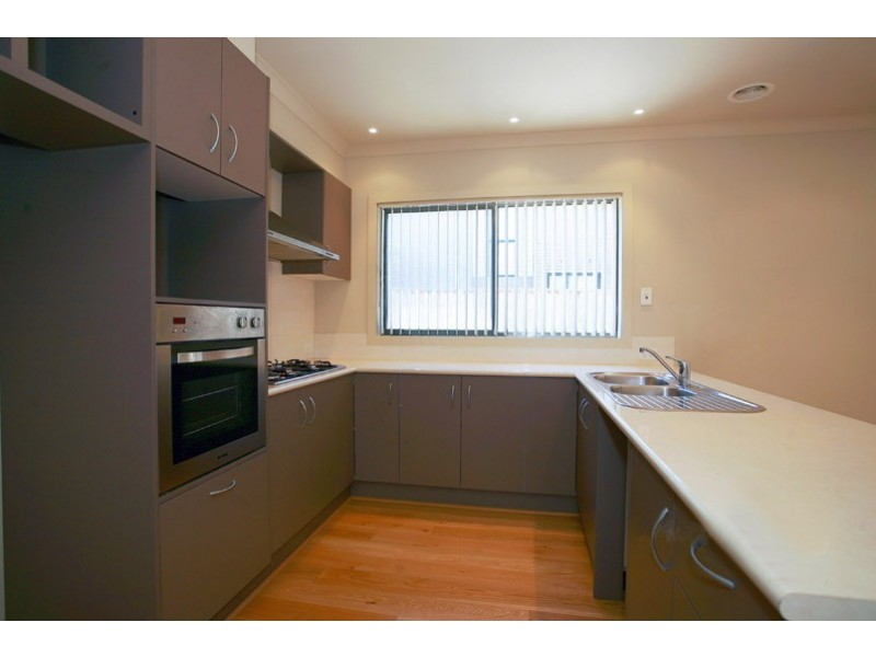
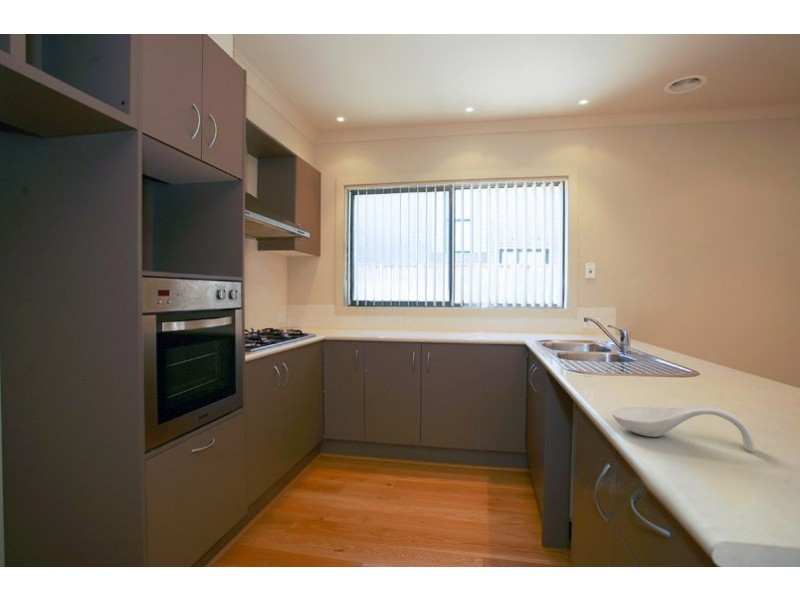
+ spoon rest [611,404,756,453]
